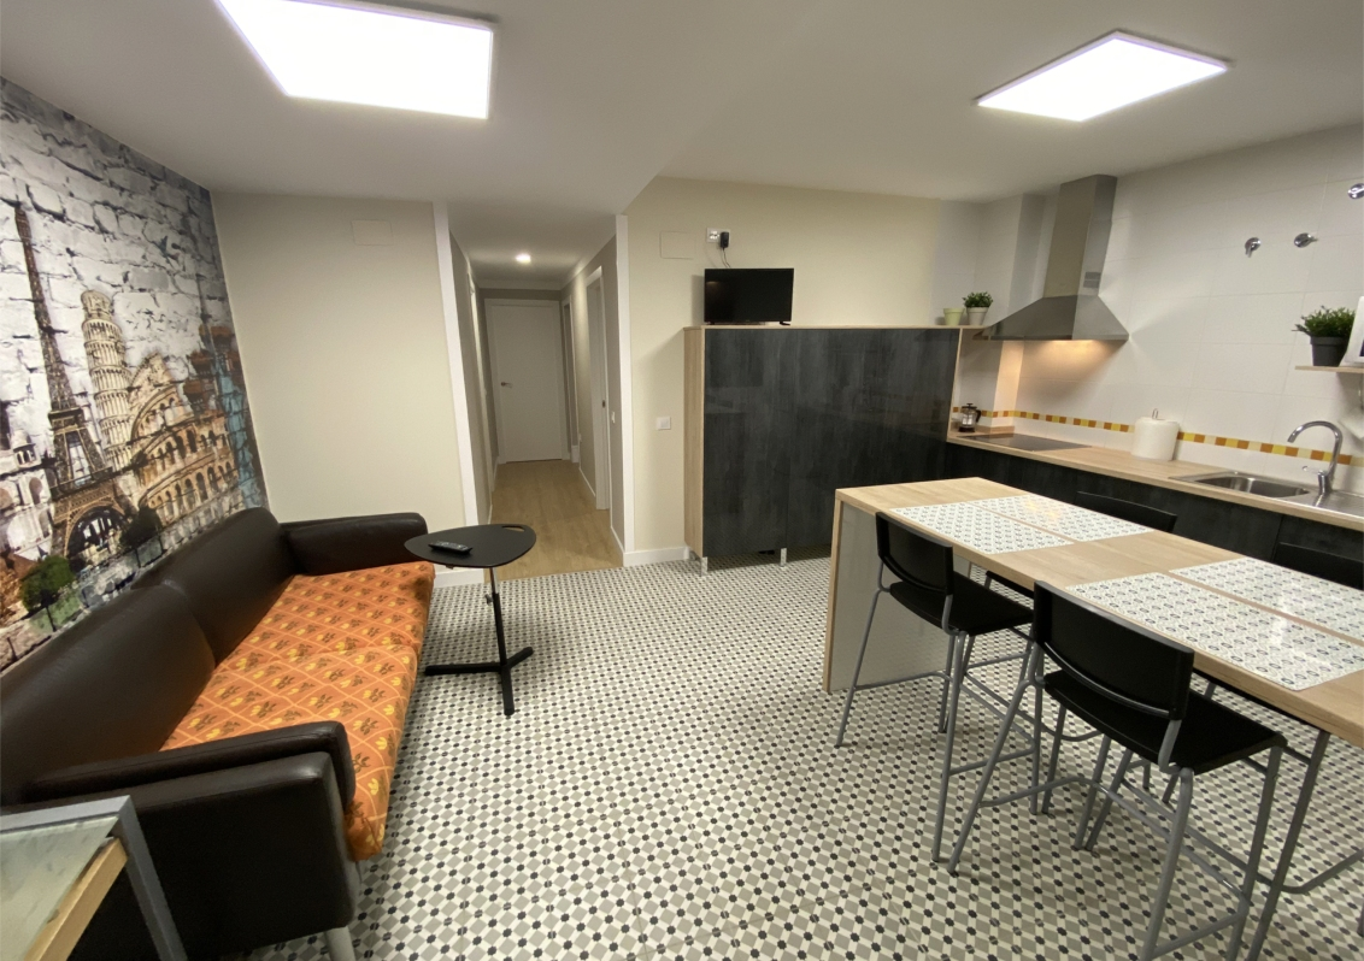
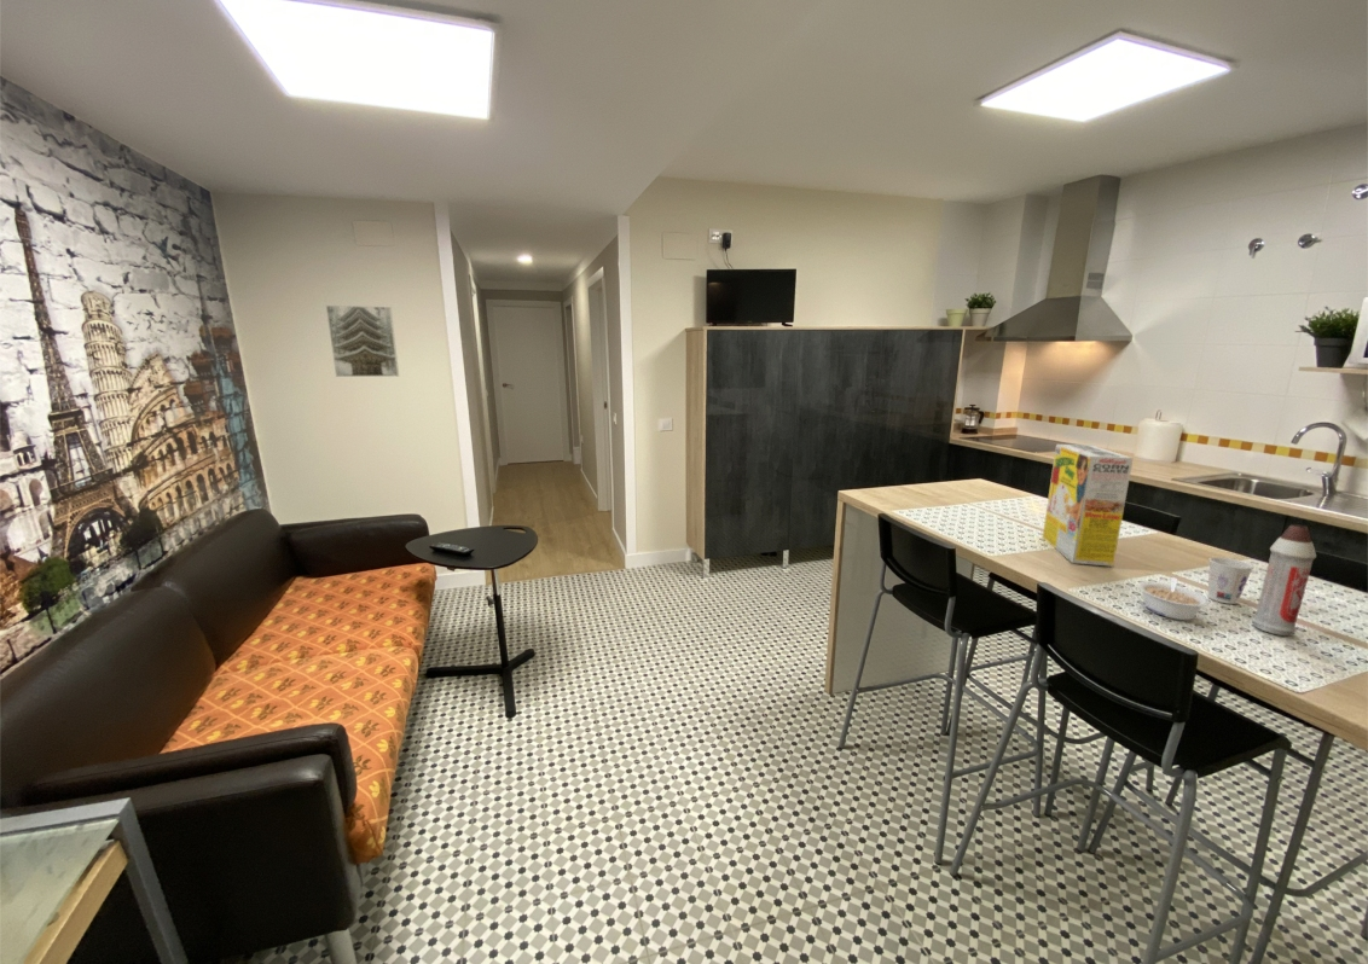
+ cereal box [1042,443,1135,568]
+ legume [1137,576,1210,621]
+ cup [1206,556,1256,605]
+ spray bottle [1251,523,1317,637]
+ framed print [325,304,400,378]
